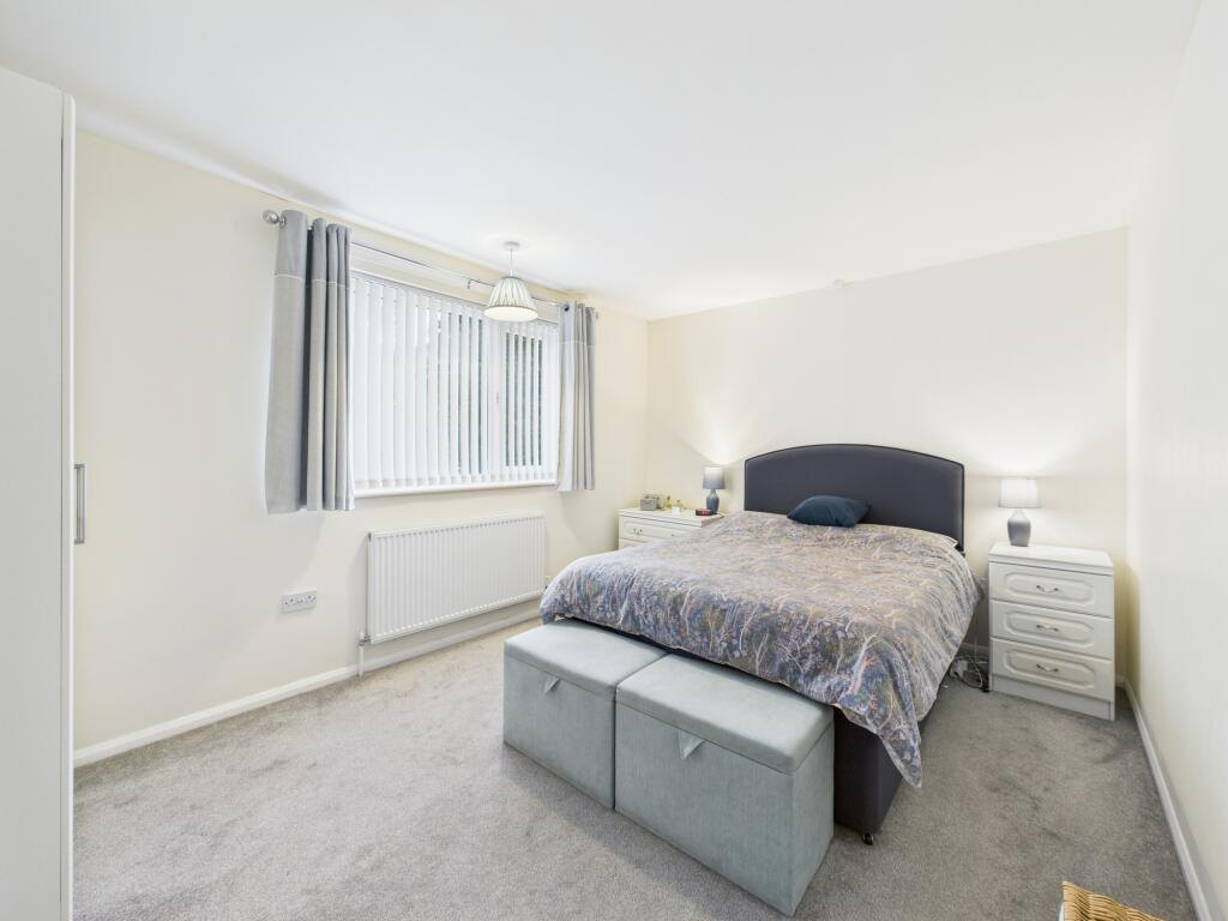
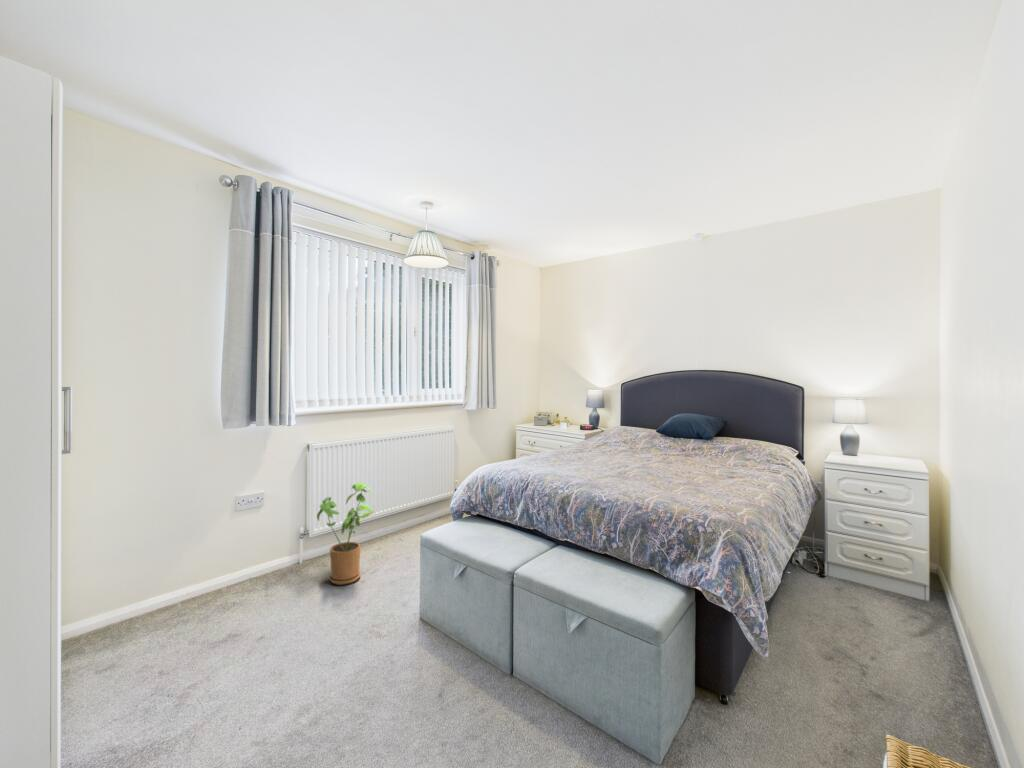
+ house plant [316,482,375,586]
